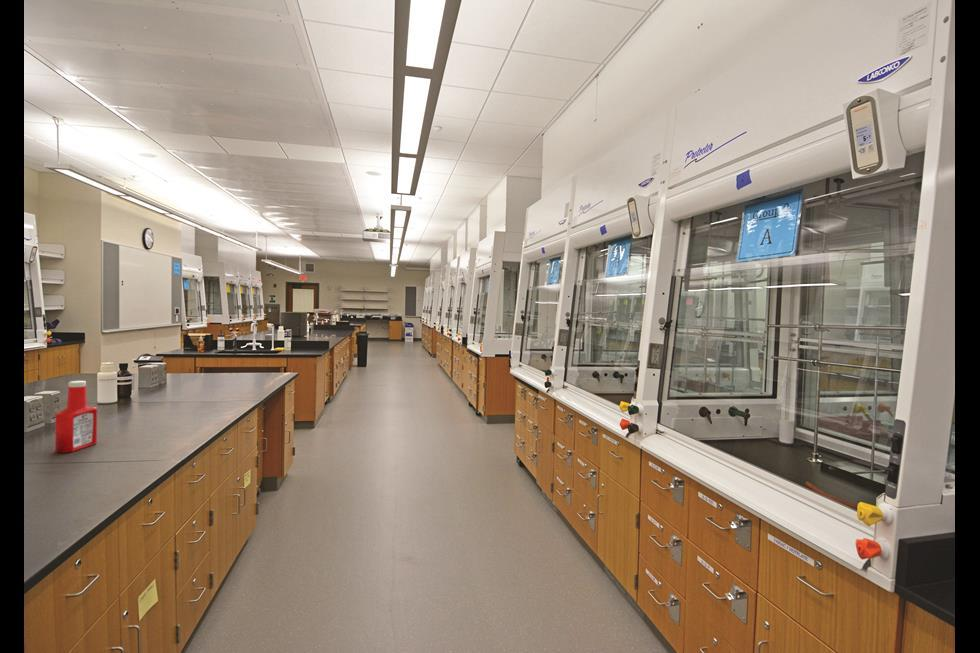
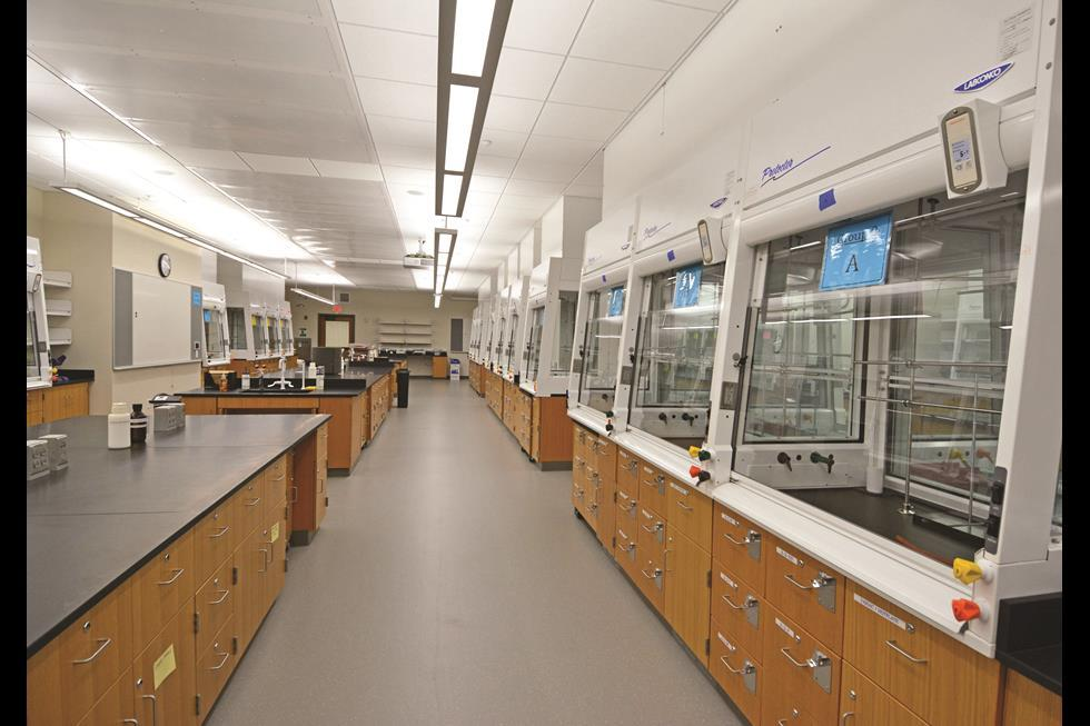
- soap bottle [54,380,98,454]
